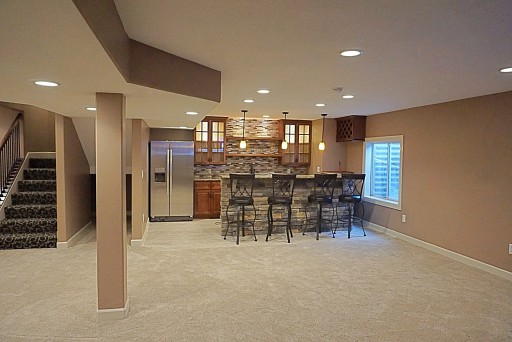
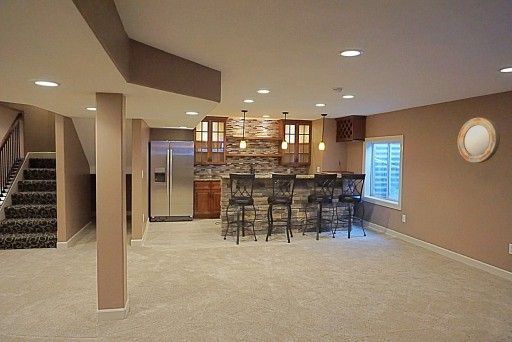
+ home mirror [457,117,501,164]
